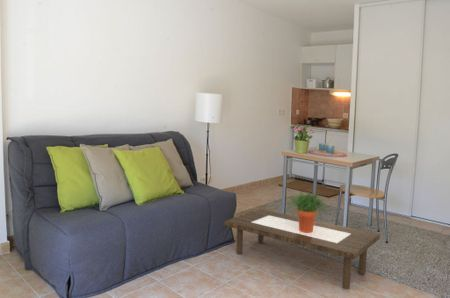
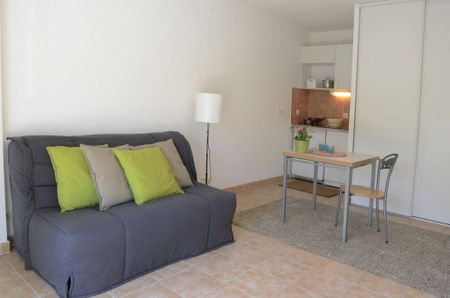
- potted plant [285,191,329,233]
- coffee table [224,208,381,290]
